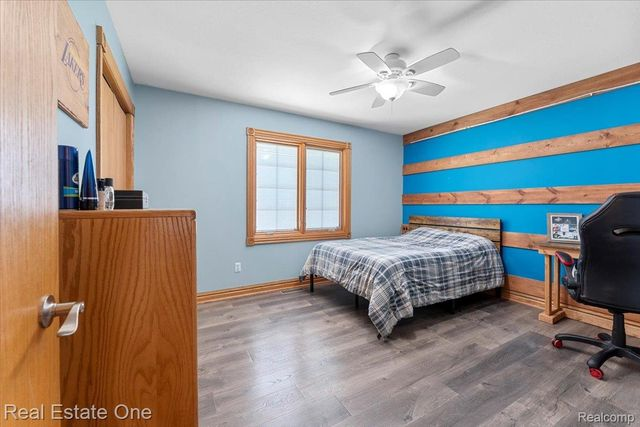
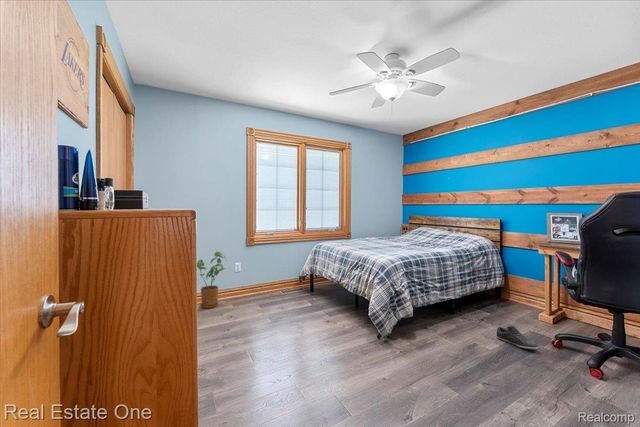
+ shoe [495,325,539,350]
+ house plant [196,251,227,309]
